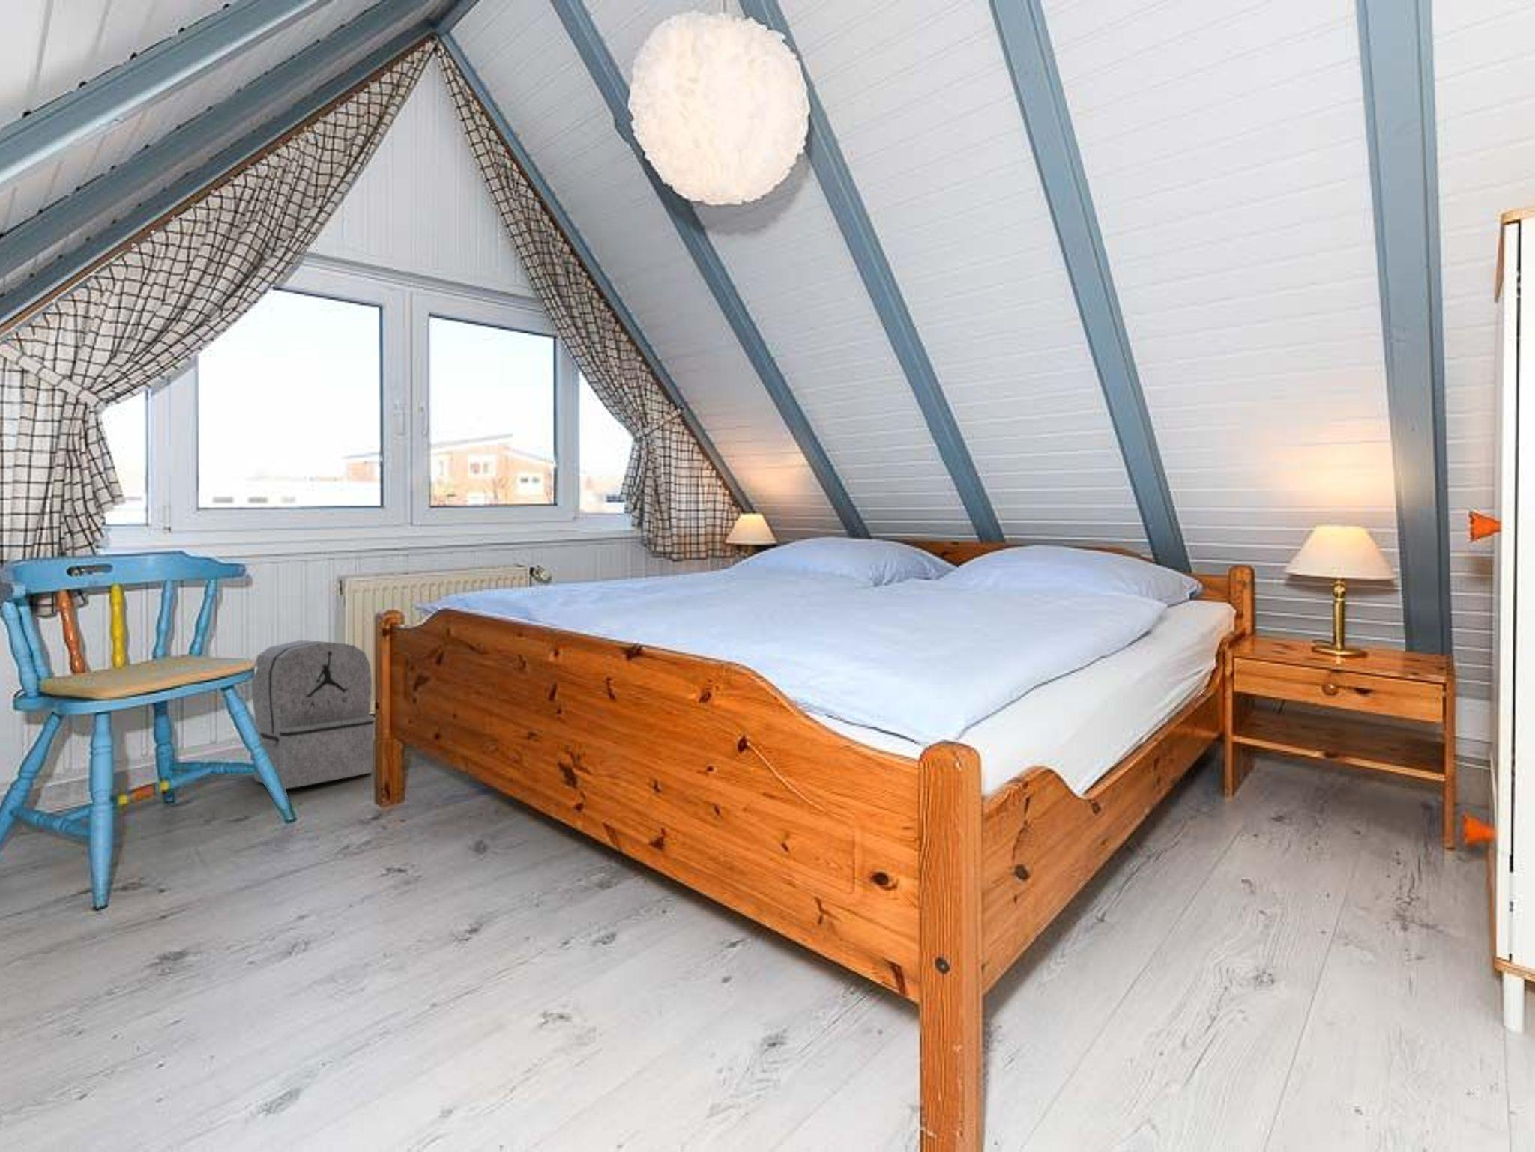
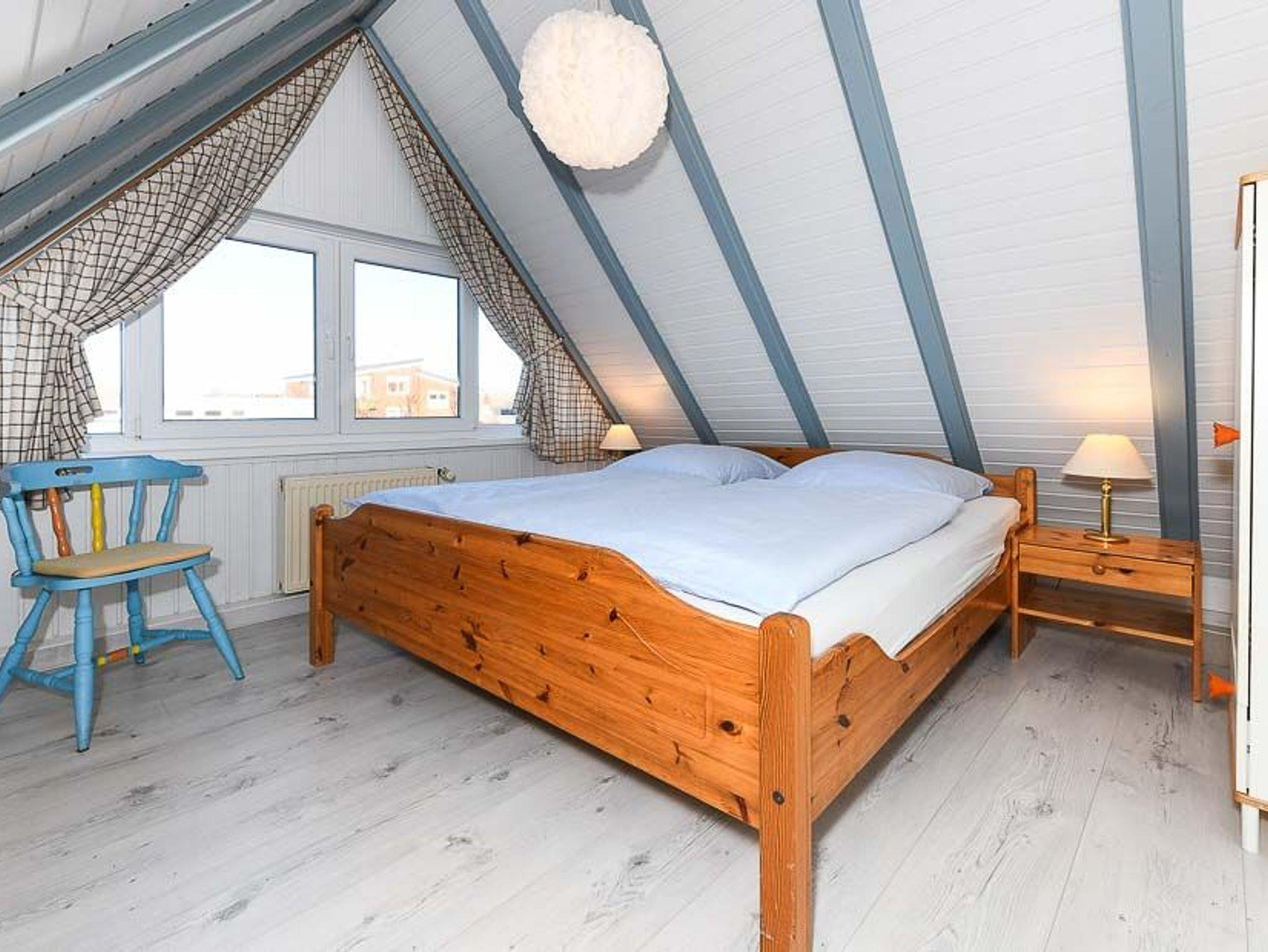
- backpack [249,640,375,789]
